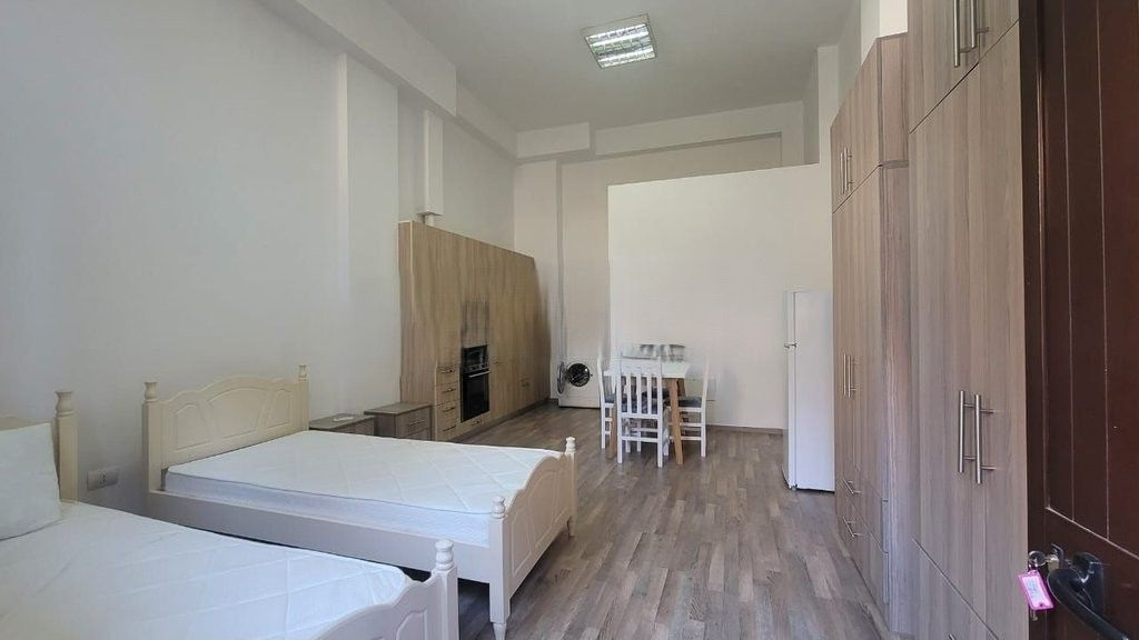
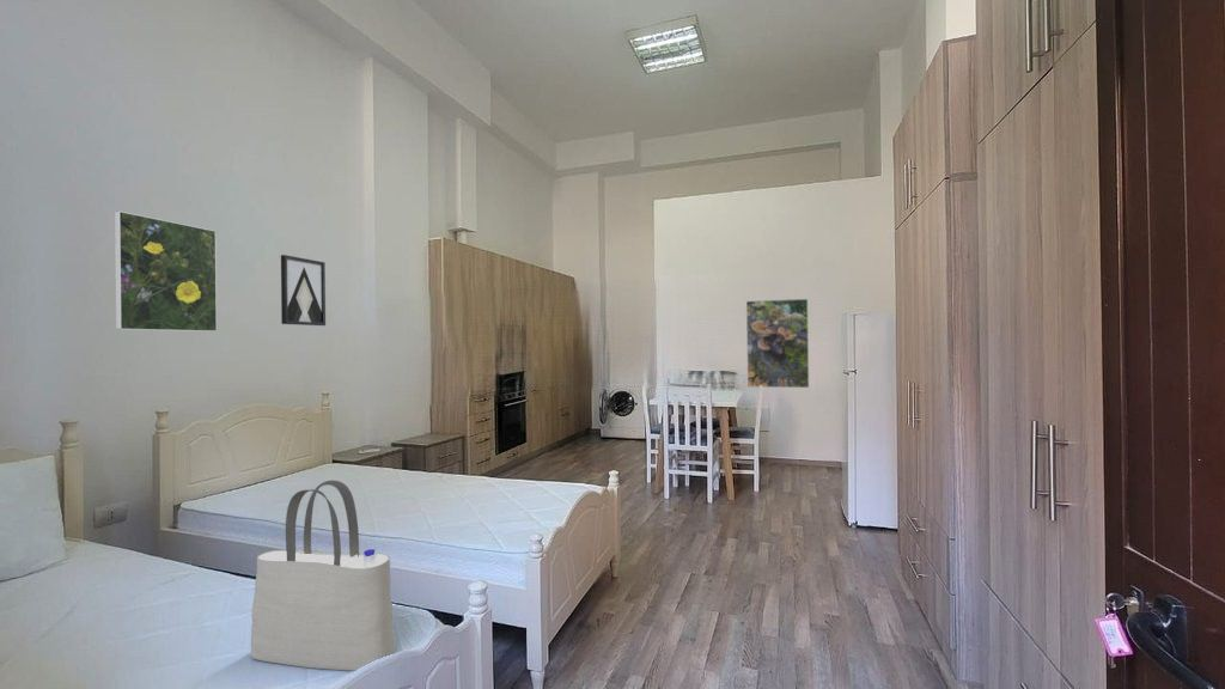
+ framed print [114,209,218,333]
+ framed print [745,298,810,389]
+ tote bag [250,480,395,672]
+ wall art [280,254,327,327]
